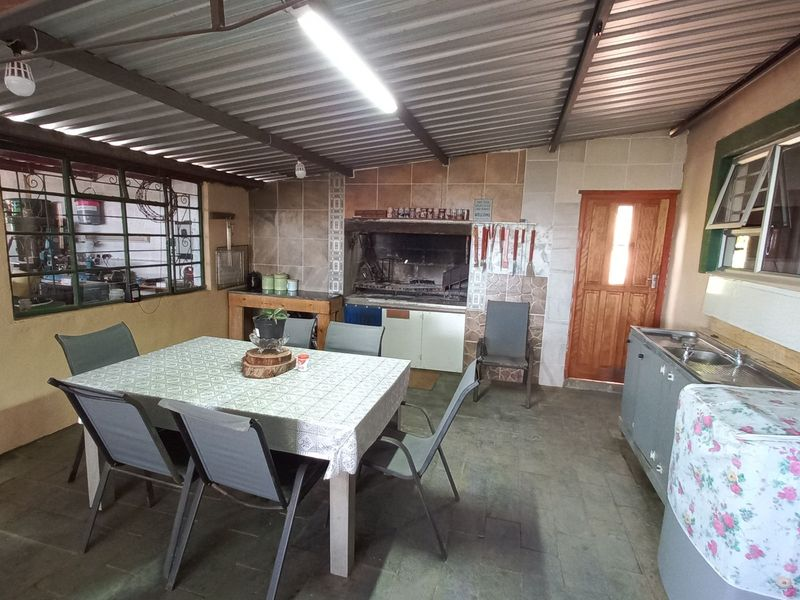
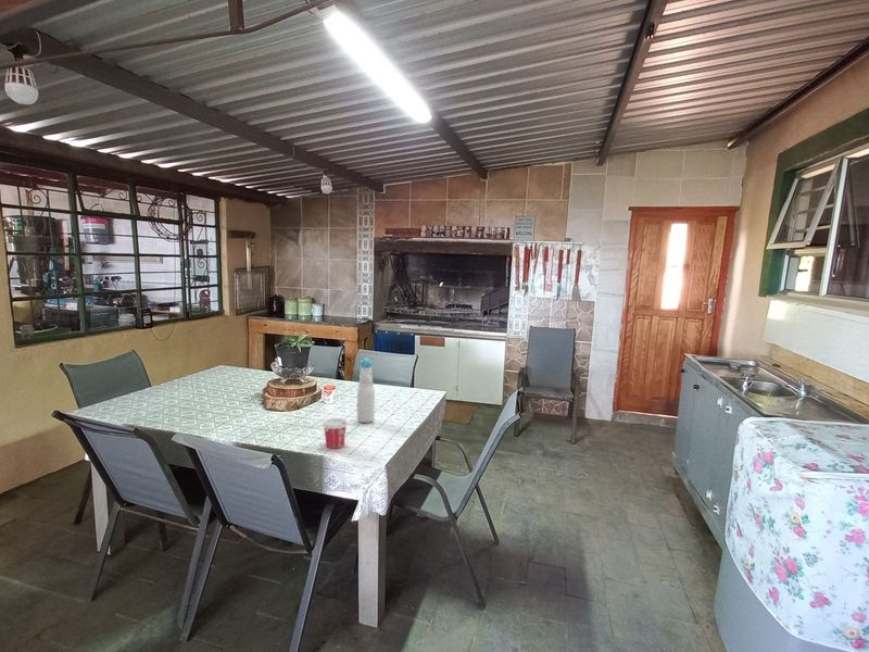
+ bottle [356,358,376,424]
+ cup [322,417,349,450]
